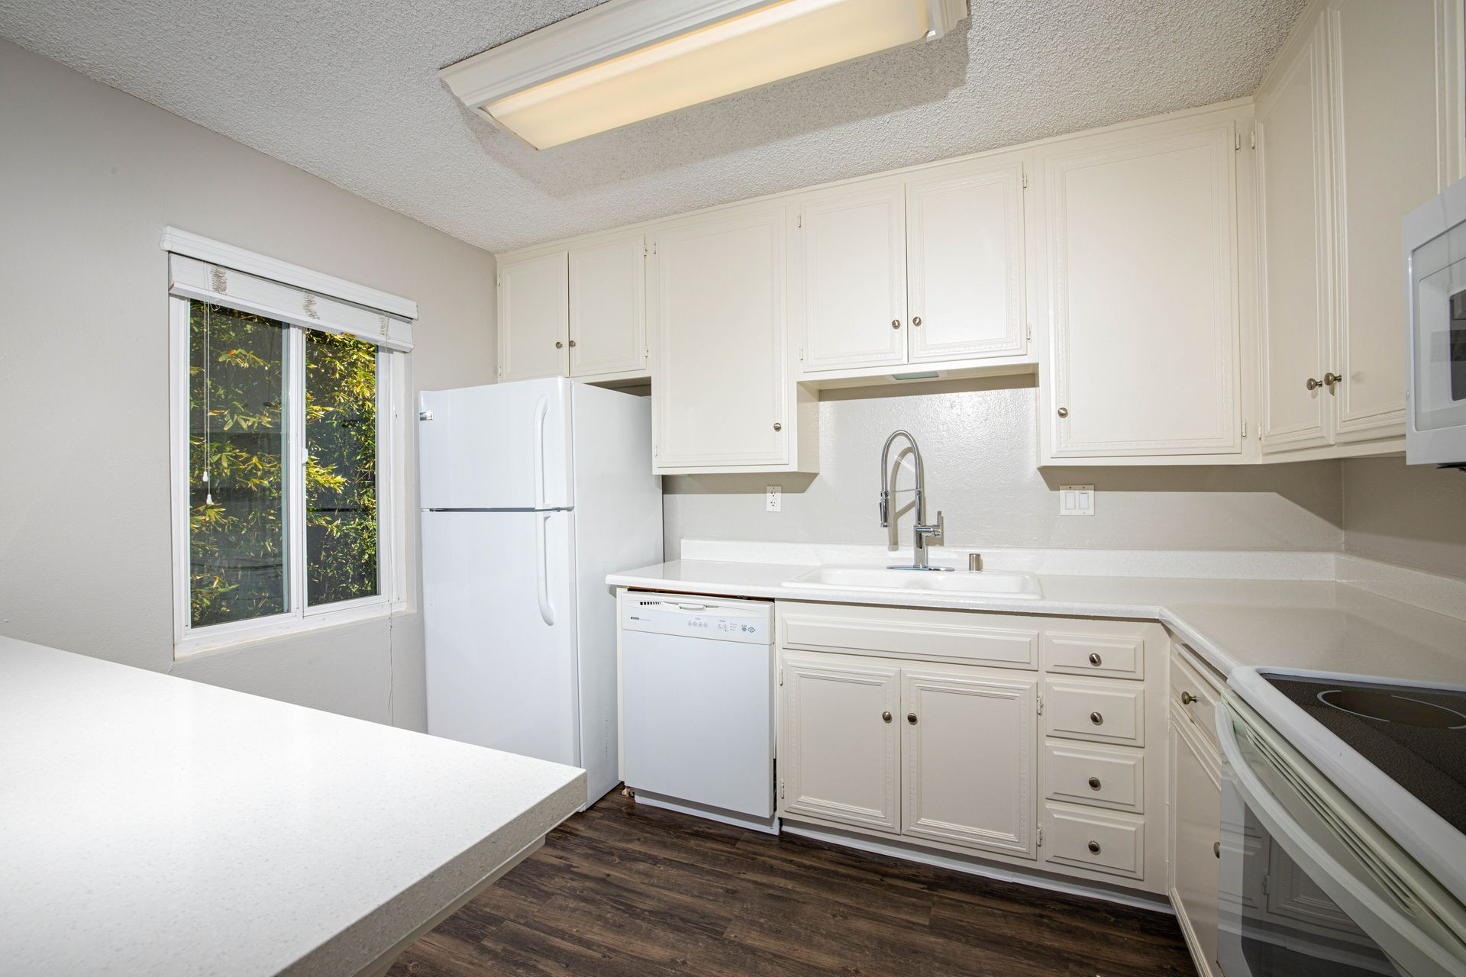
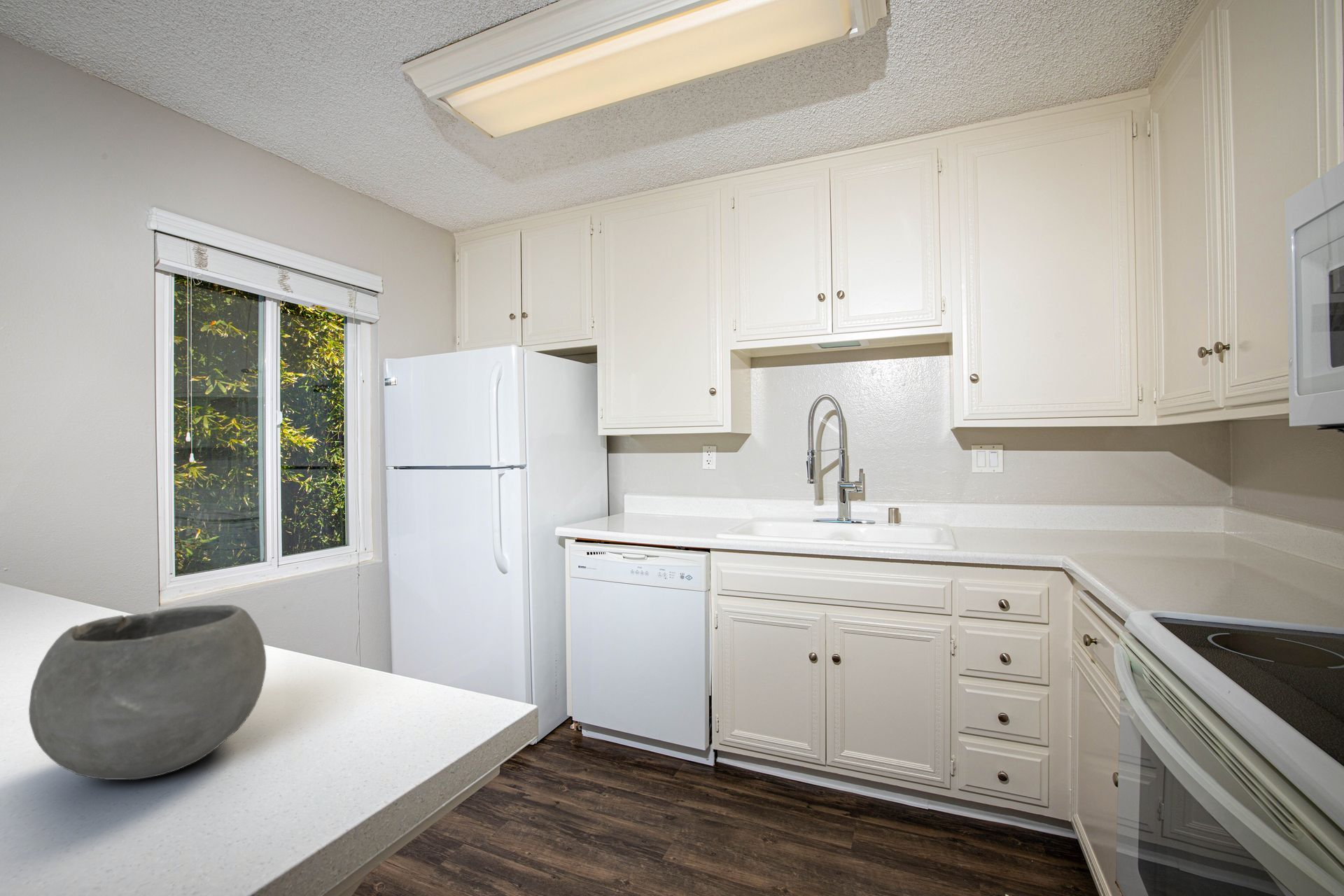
+ bowl [28,604,267,780]
